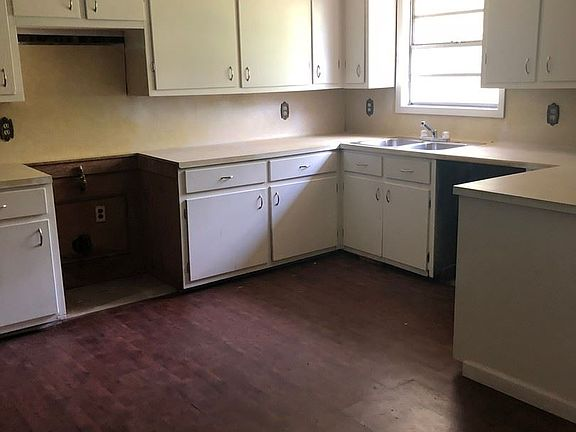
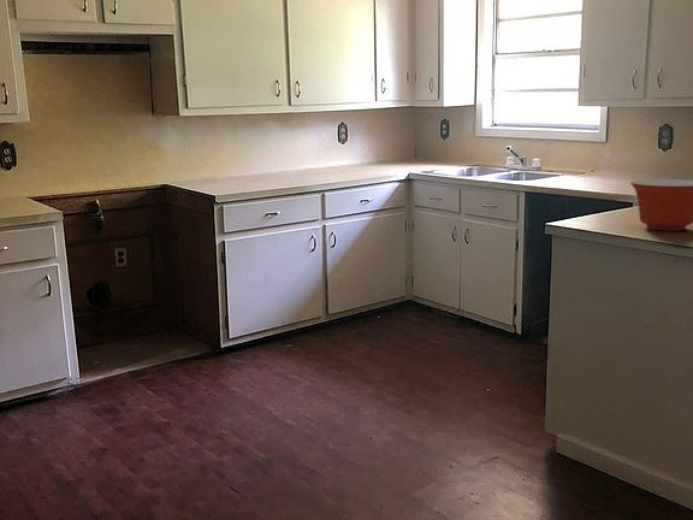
+ mixing bowl [629,178,693,231]
